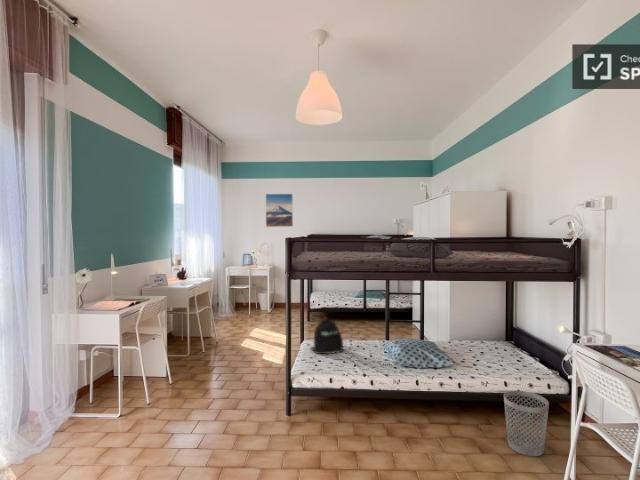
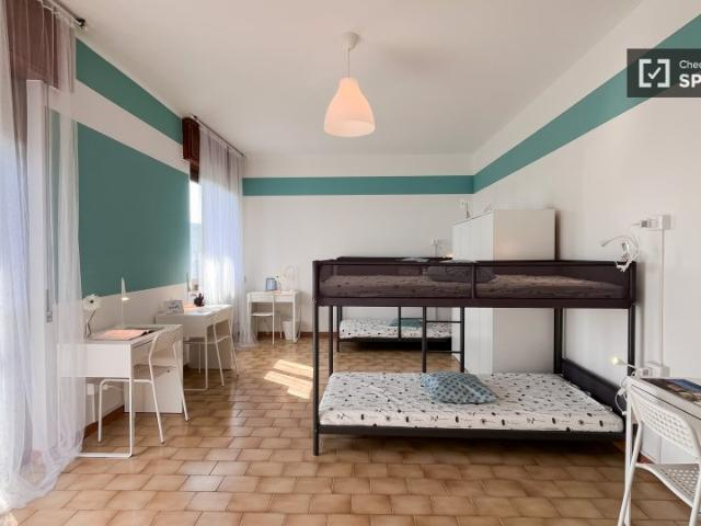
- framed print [265,193,294,228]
- backpack [309,317,344,355]
- wastebasket [503,389,550,457]
